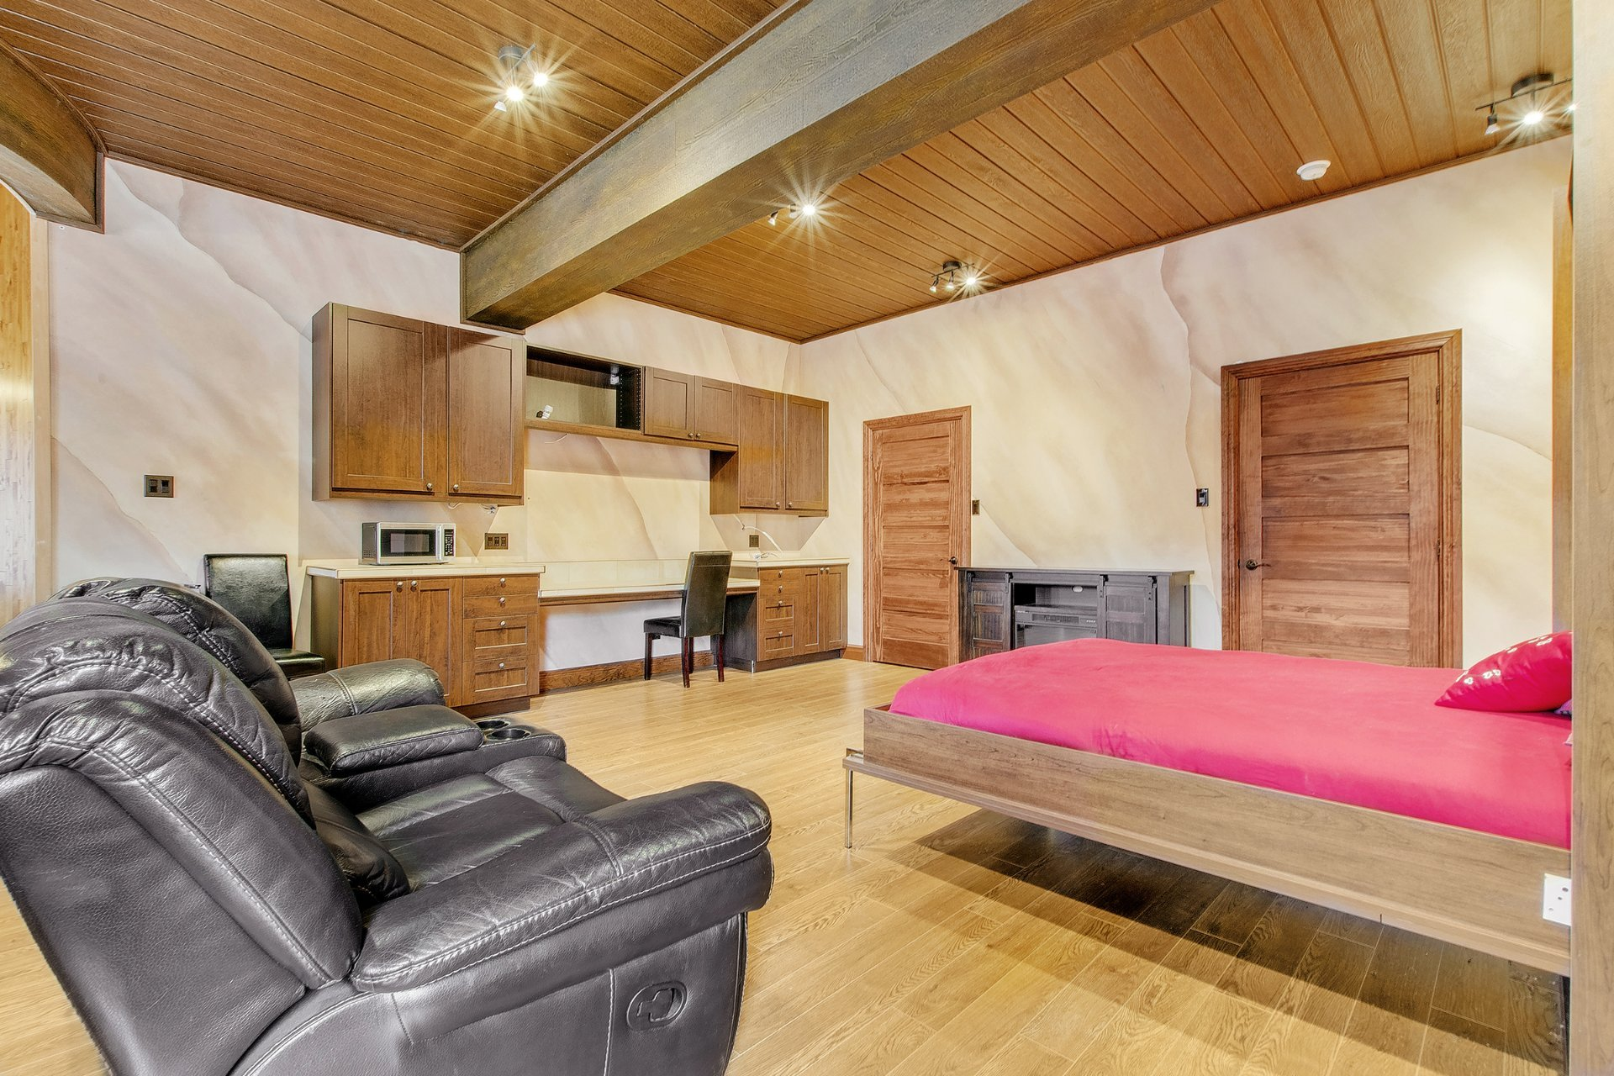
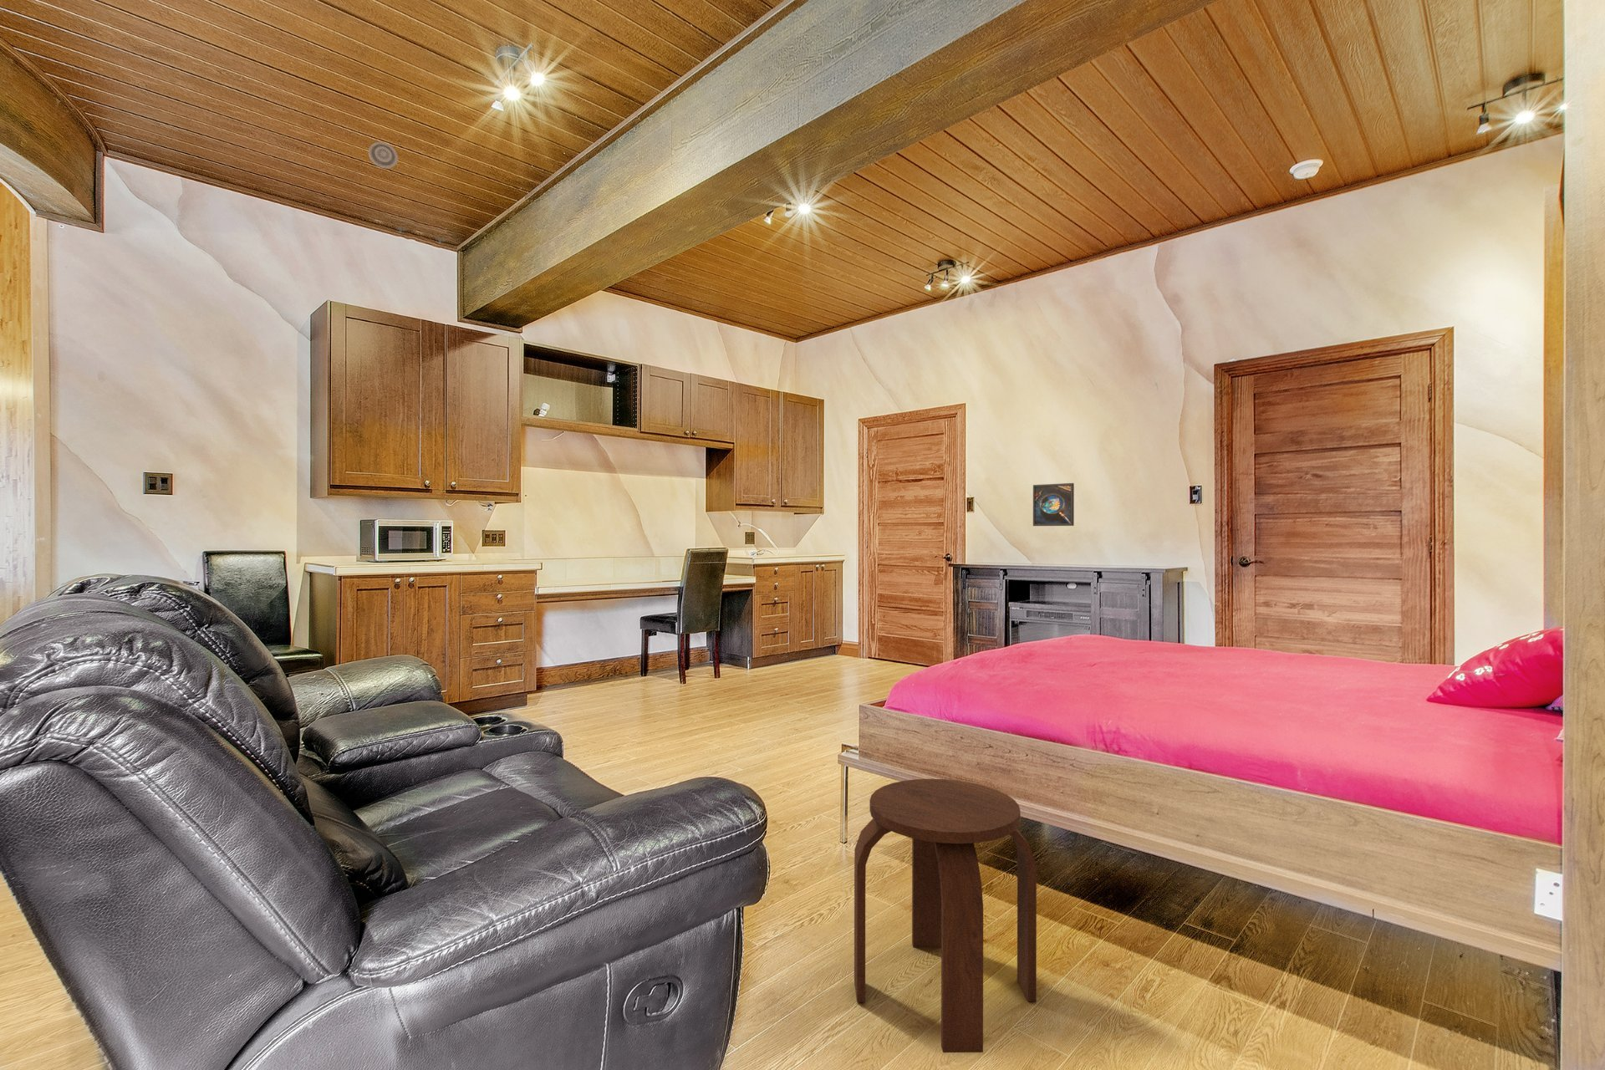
+ smoke detector [368,141,399,170]
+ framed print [1033,482,1075,527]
+ stool [854,779,1038,1053]
